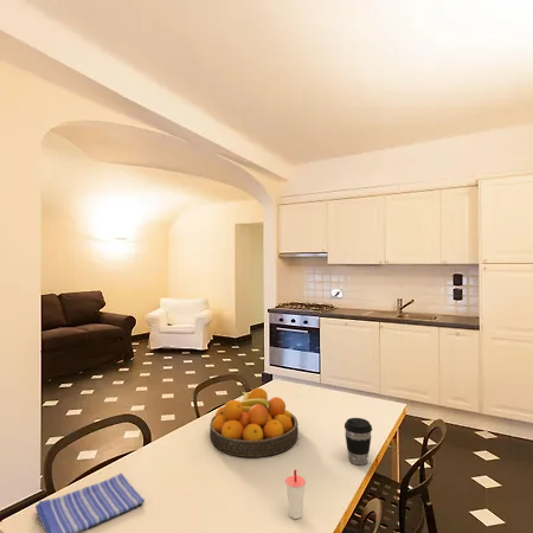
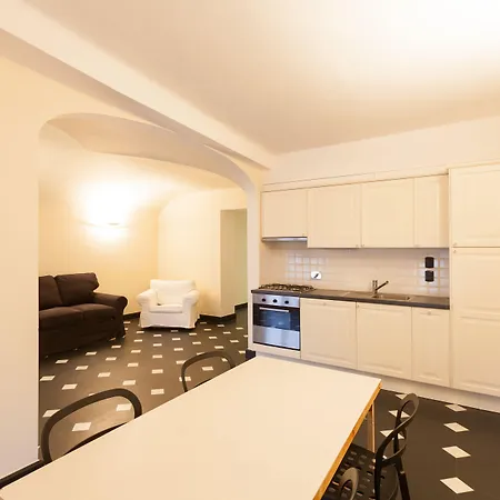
- dish towel [34,471,146,533]
- cup [284,469,307,520]
- coffee cup [343,417,373,467]
- fruit bowl [208,387,300,458]
